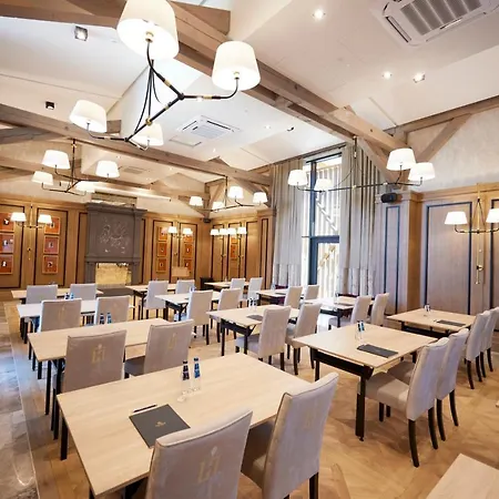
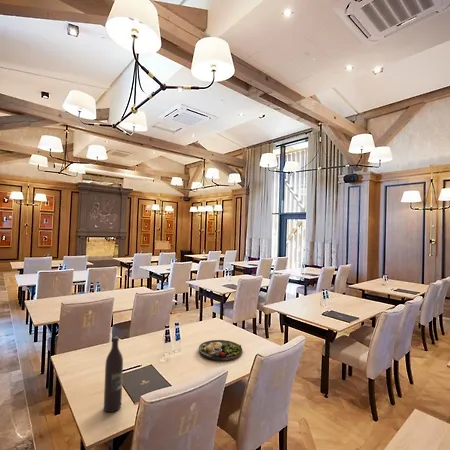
+ dinner plate [198,339,243,361]
+ wine bottle [103,335,124,413]
